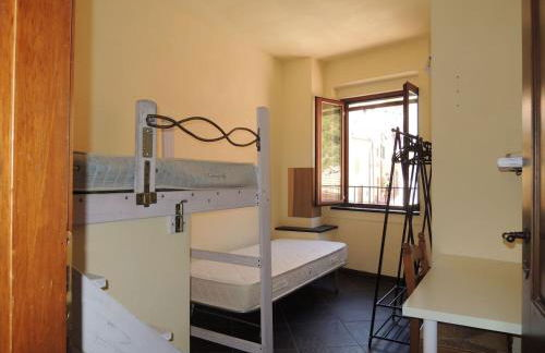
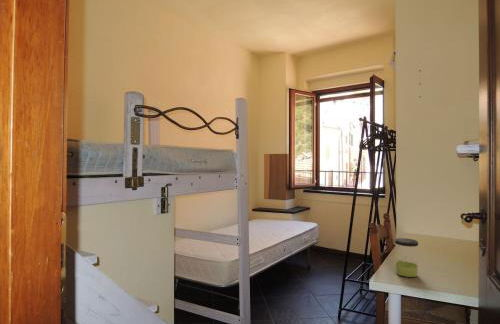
+ jar [394,237,419,278]
